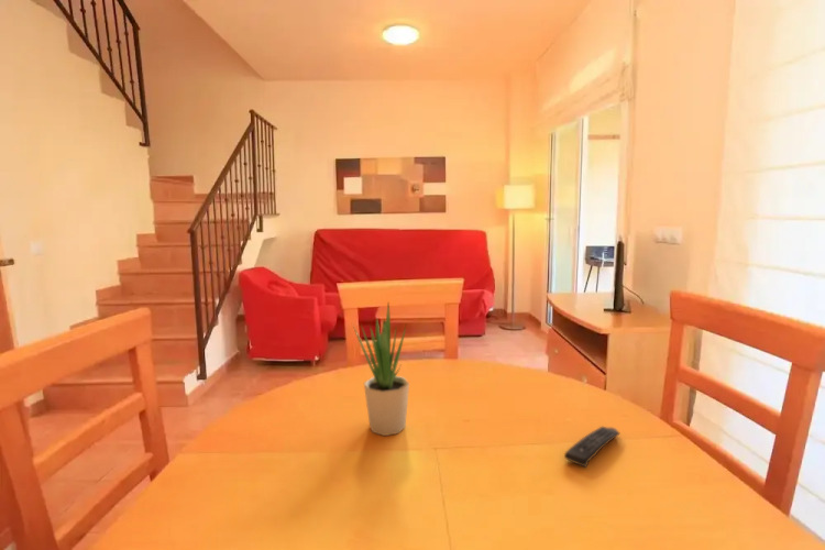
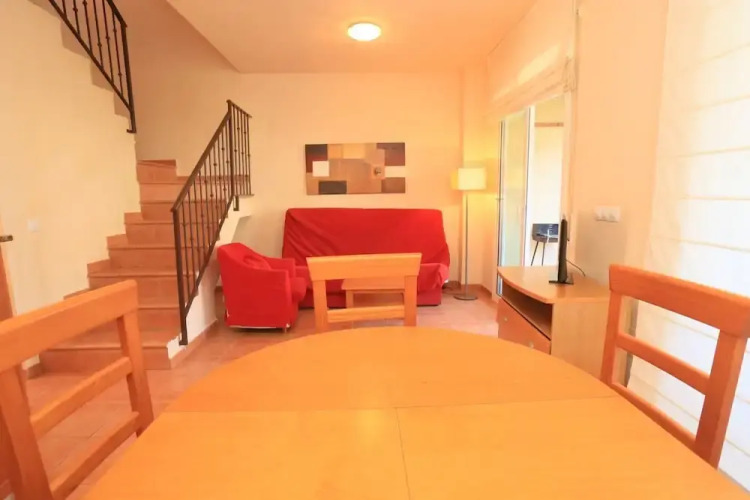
- remote control [563,426,622,469]
- potted plant [352,302,410,437]
